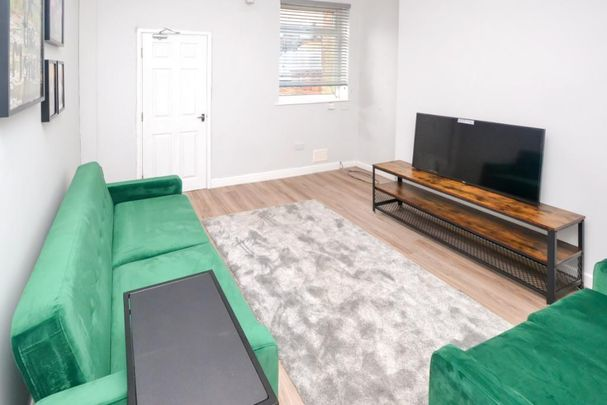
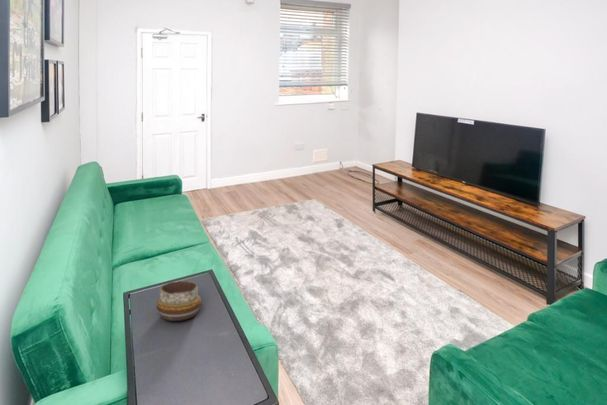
+ decorative bowl [155,280,202,322]
